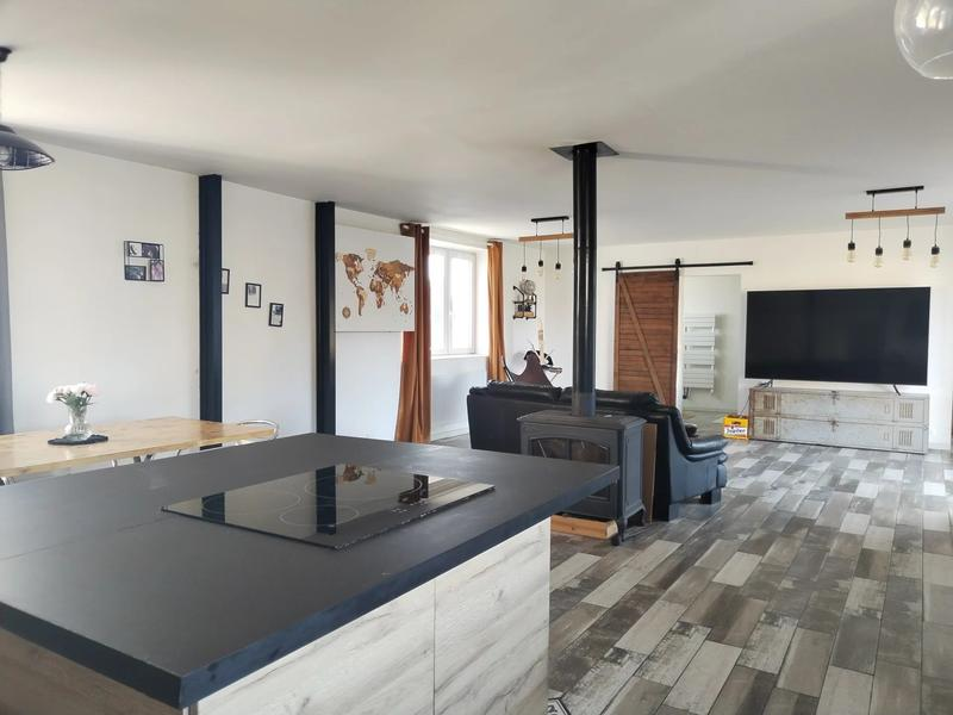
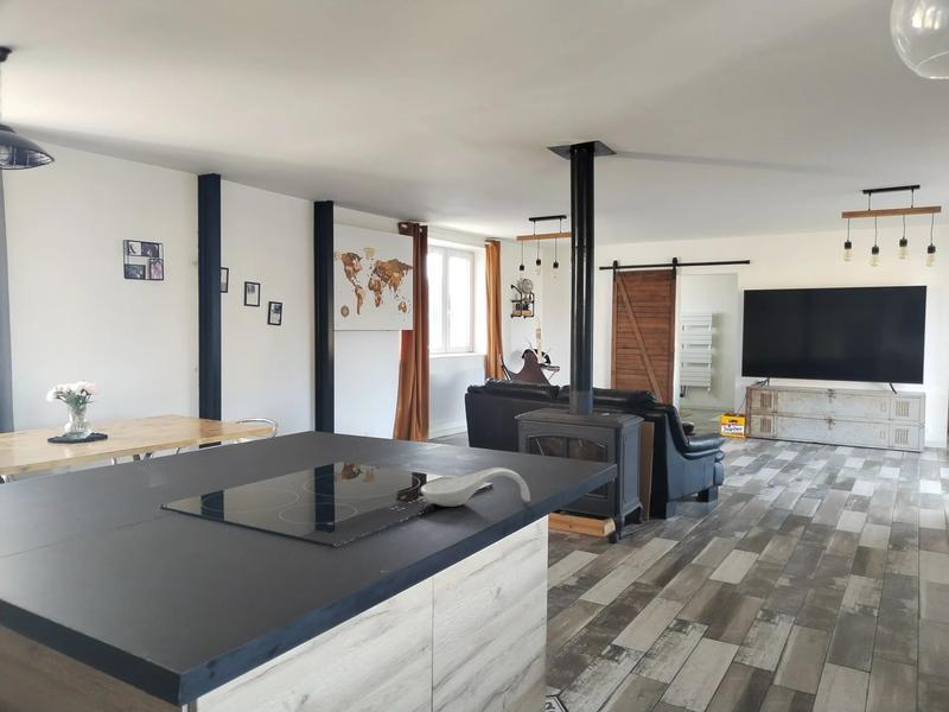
+ spoon rest [420,466,531,508]
